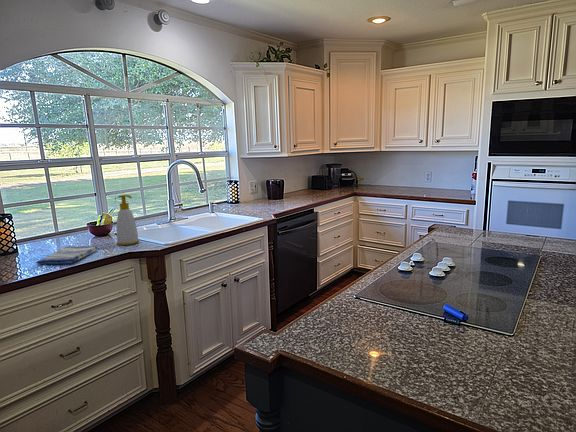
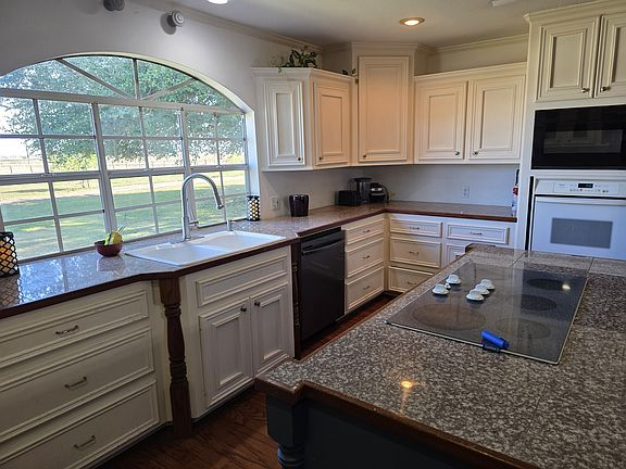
- dish towel [35,244,99,265]
- soap bottle [116,194,140,246]
